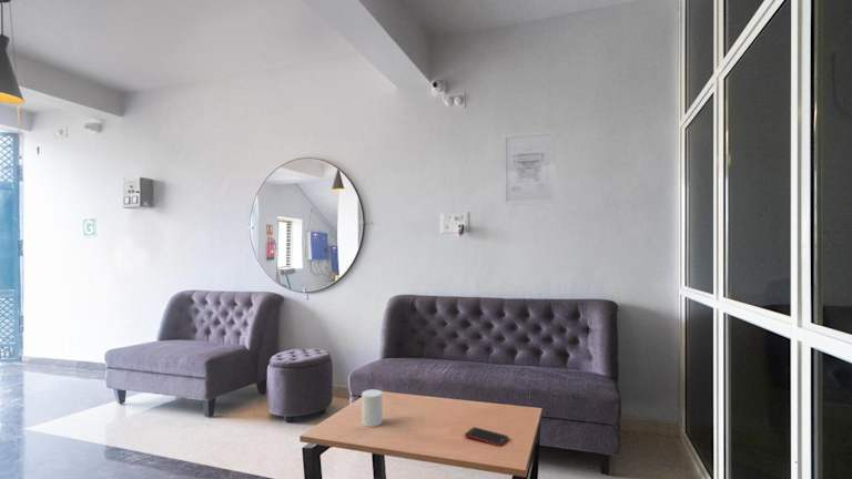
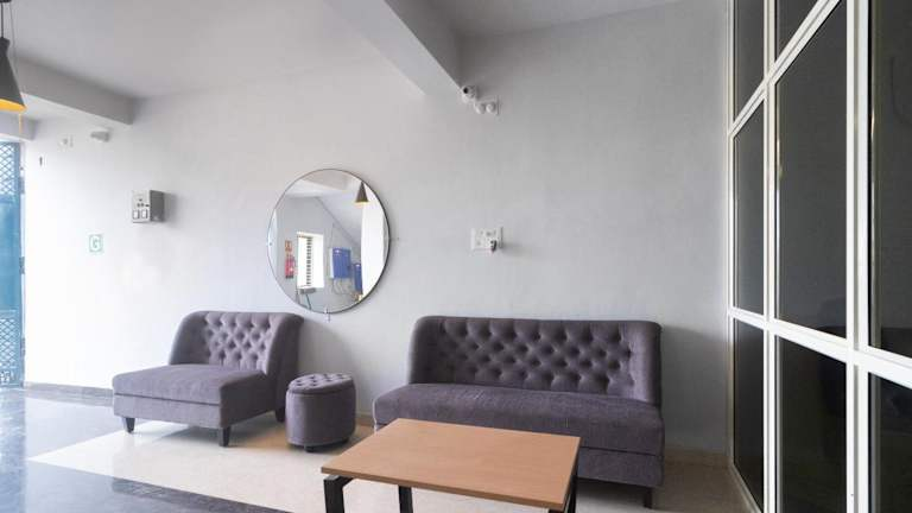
- cup [361,388,384,428]
- wall art [501,129,557,207]
- cell phone [464,426,509,447]
